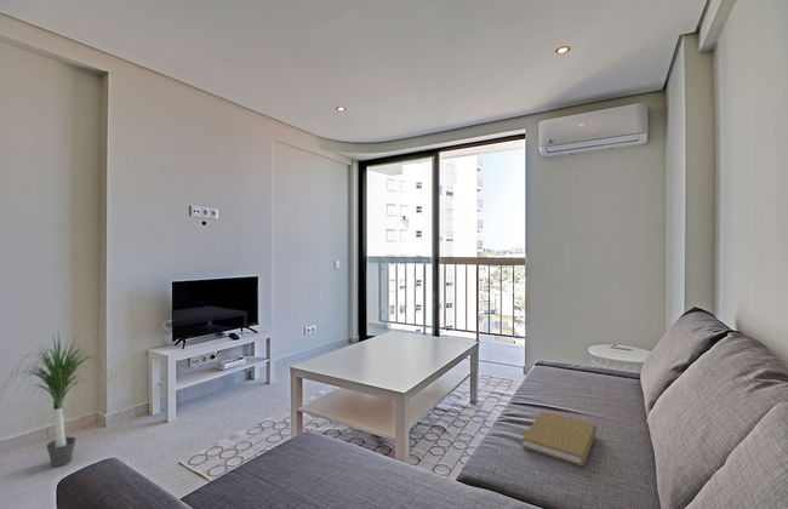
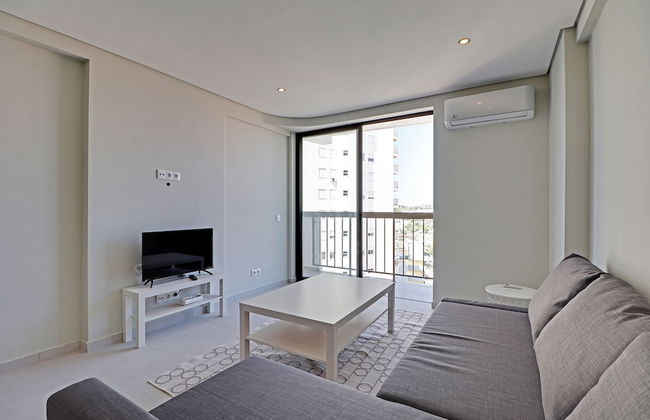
- book [521,410,598,467]
- potted plant [0,333,112,468]
